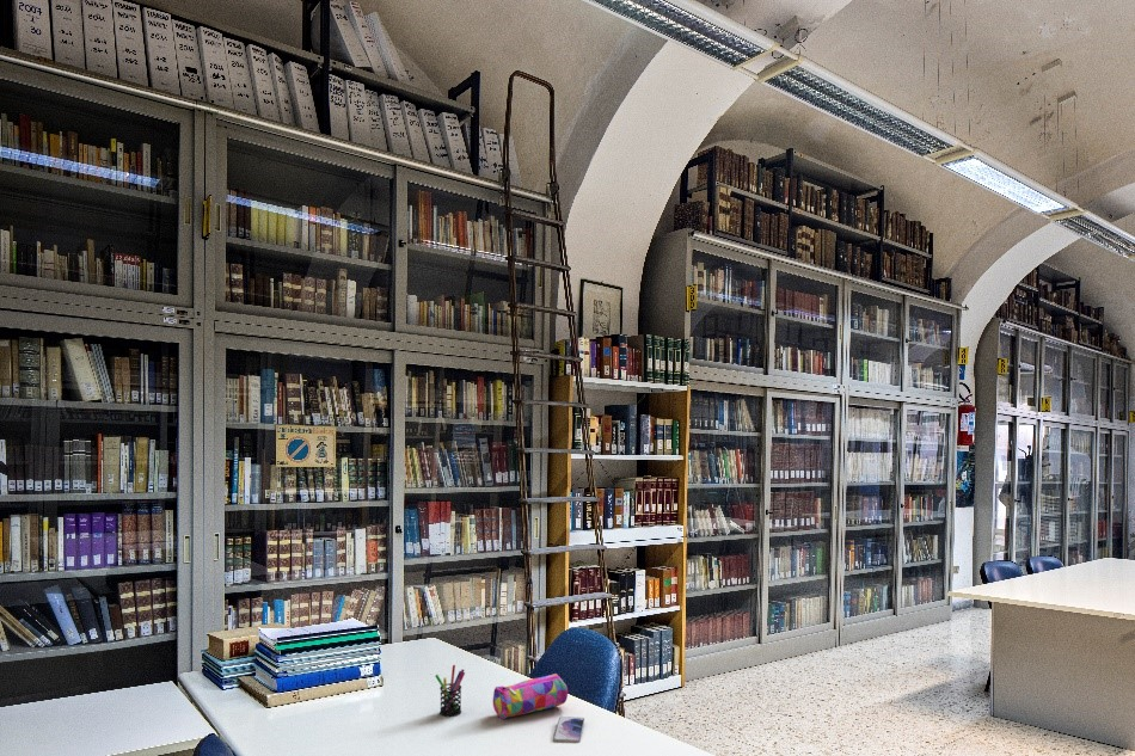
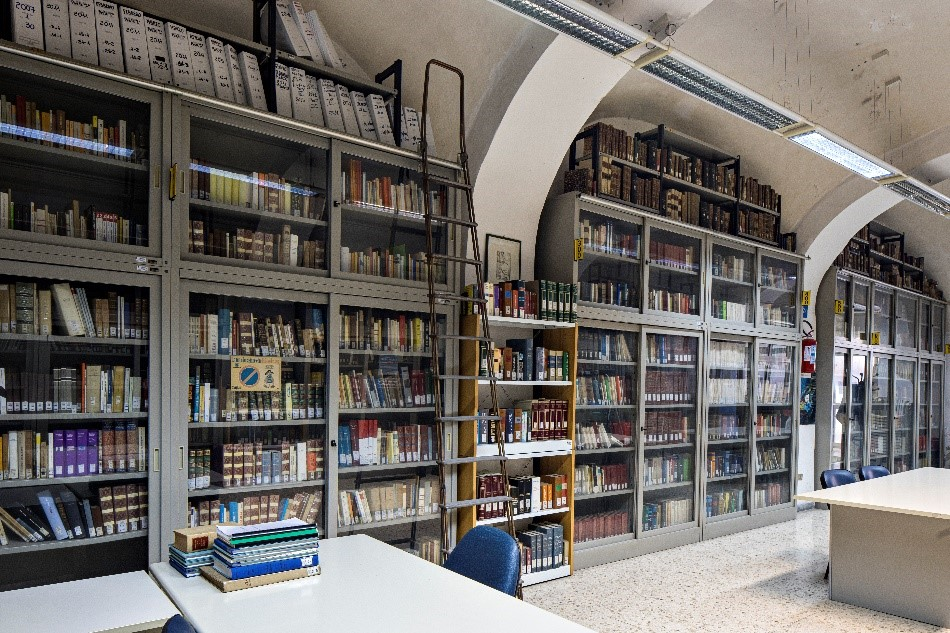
- pencil case [492,672,569,720]
- pen holder [434,664,466,718]
- smartphone [552,715,585,744]
